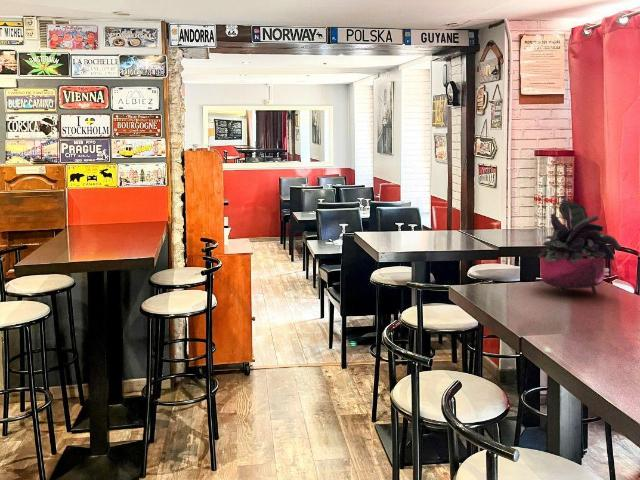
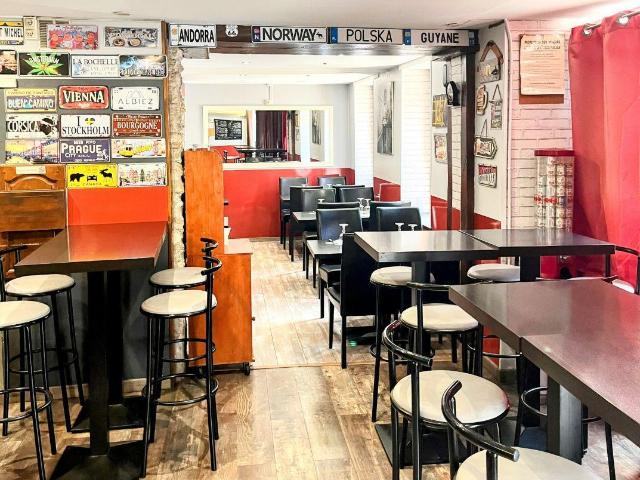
- potted plant [537,199,622,296]
